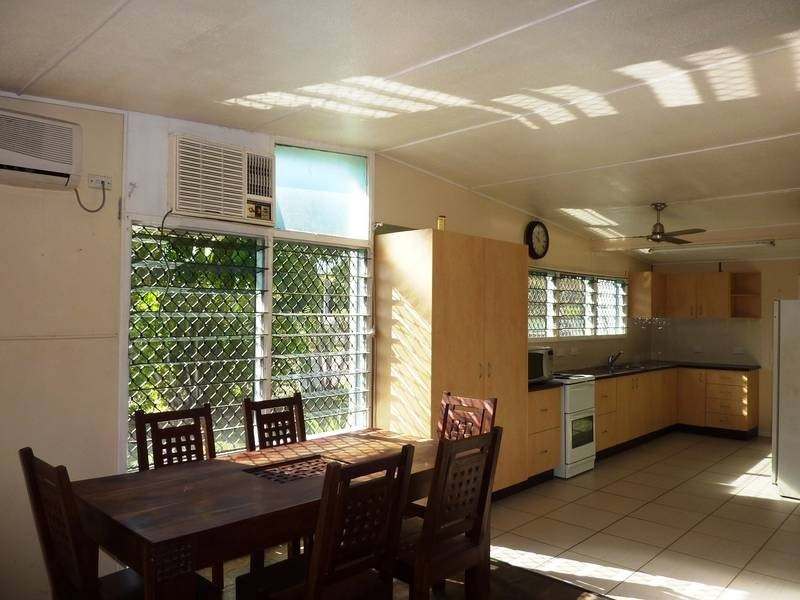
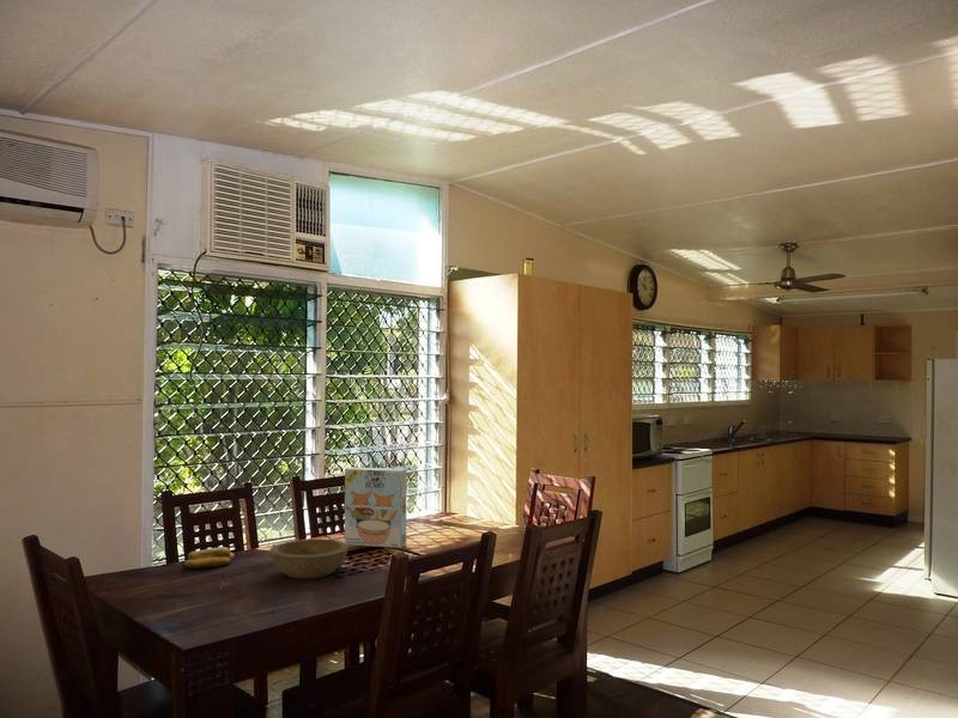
+ cereal box [344,466,408,549]
+ banana [183,546,236,570]
+ bowl [268,537,350,580]
